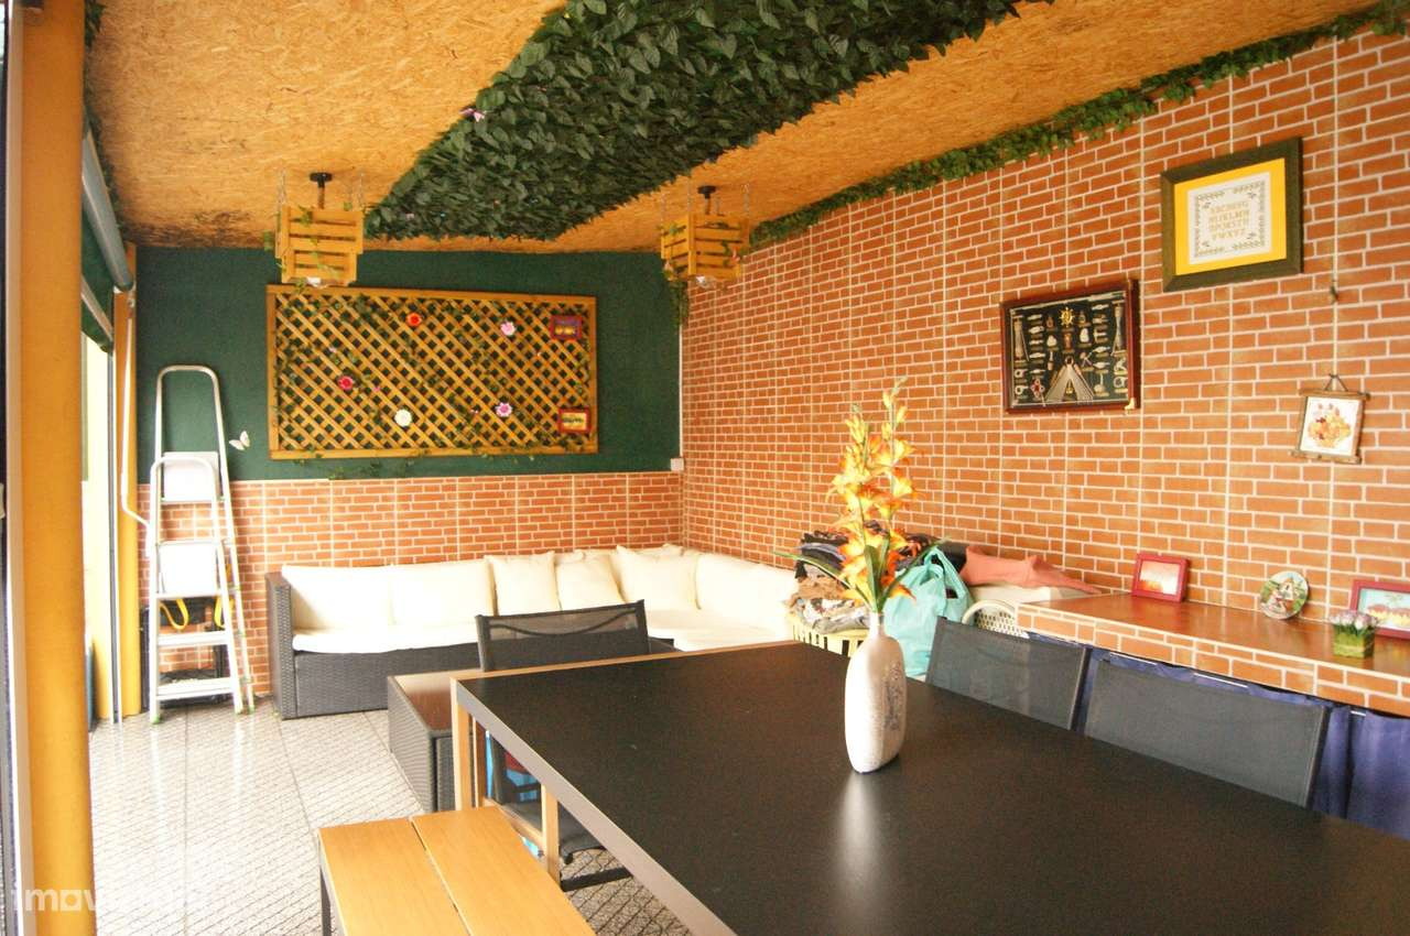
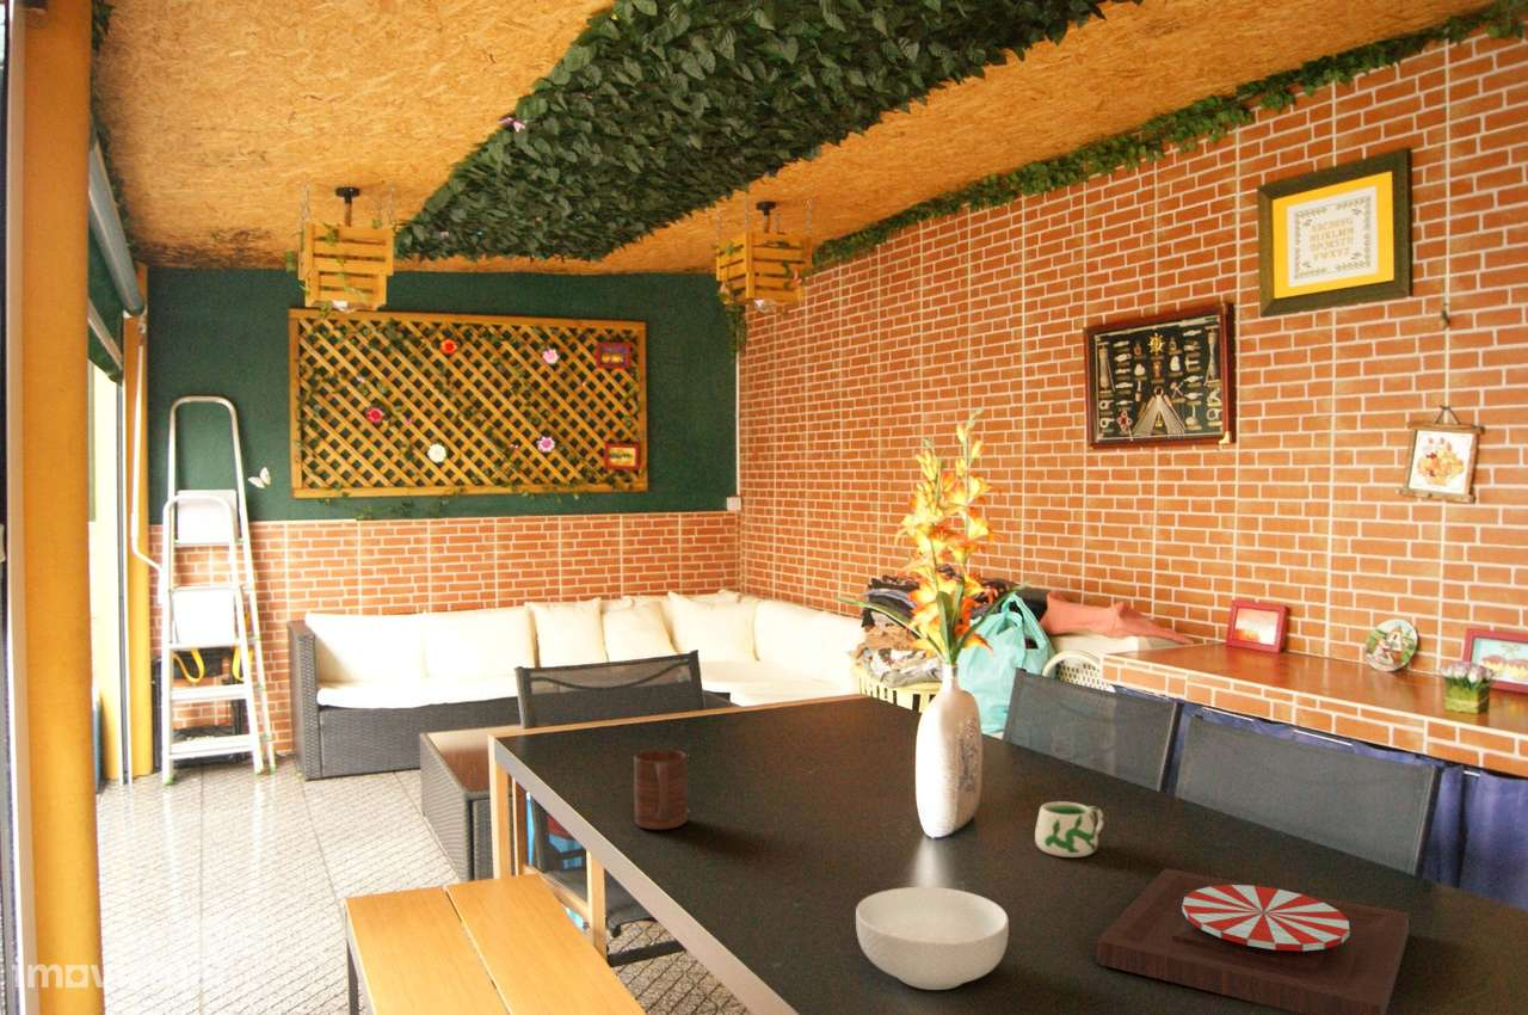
+ cereal bowl [855,886,1010,991]
+ mug [1034,800,1104,859]
+ plate [1095,867,1410,1015]
+ cup [633,749,689,831]
